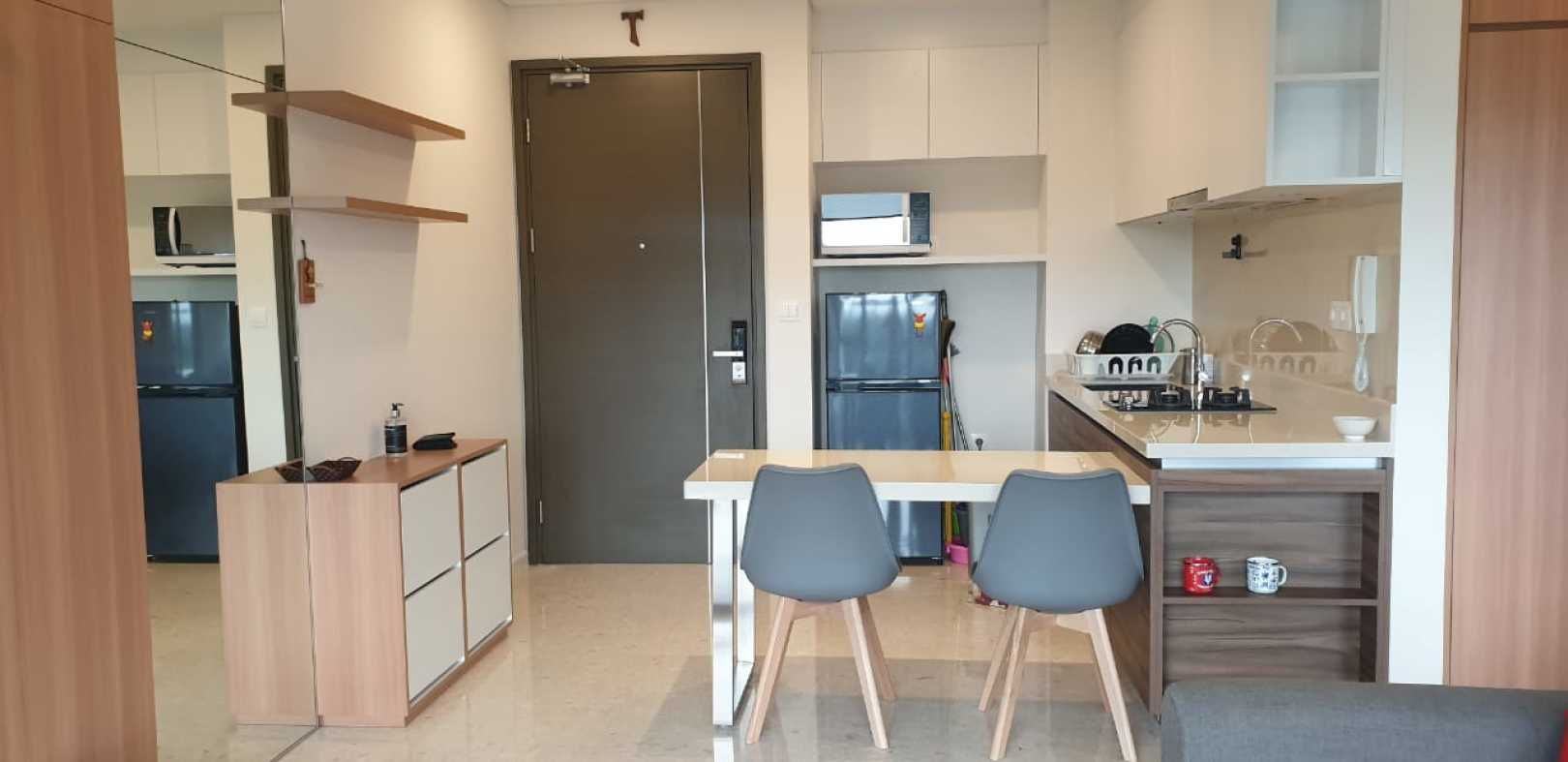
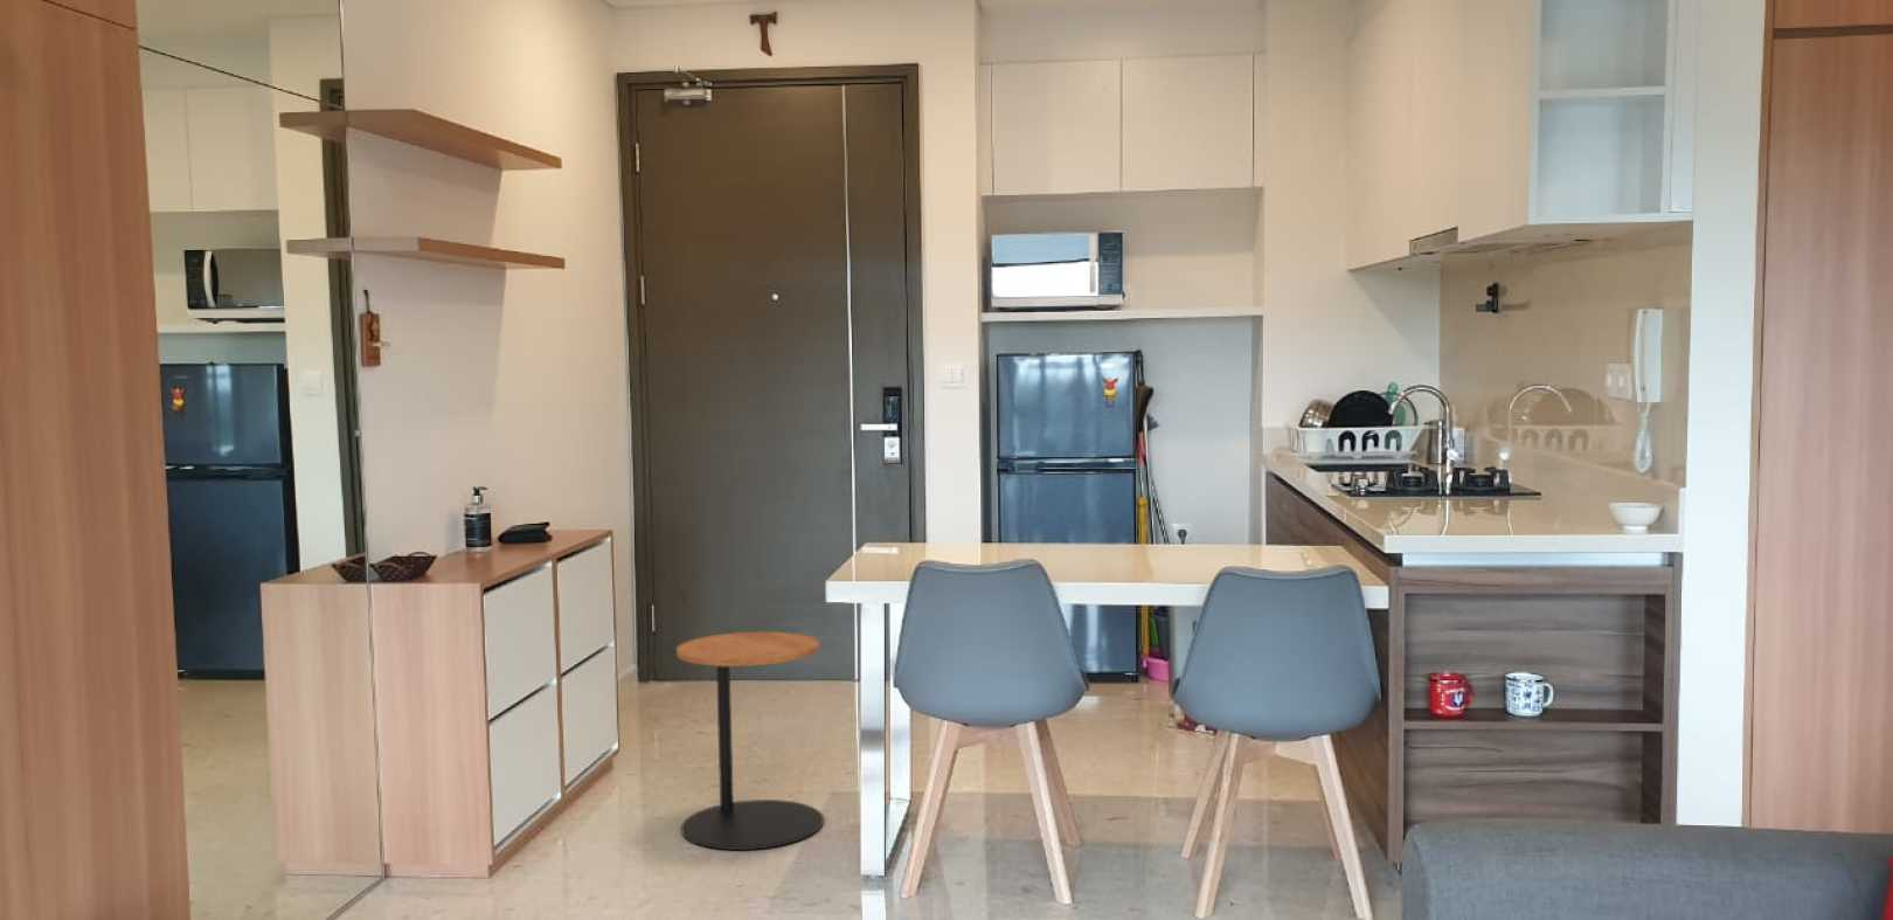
+ side table [675,631,825,851]
